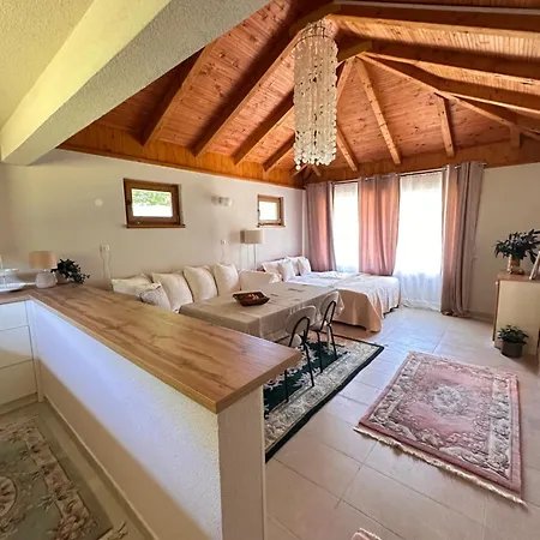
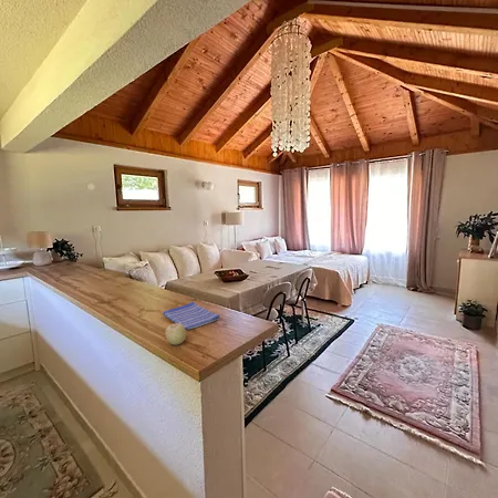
+ dish towel [162,301,220,331]
+ fruit [164,322,187,346]
